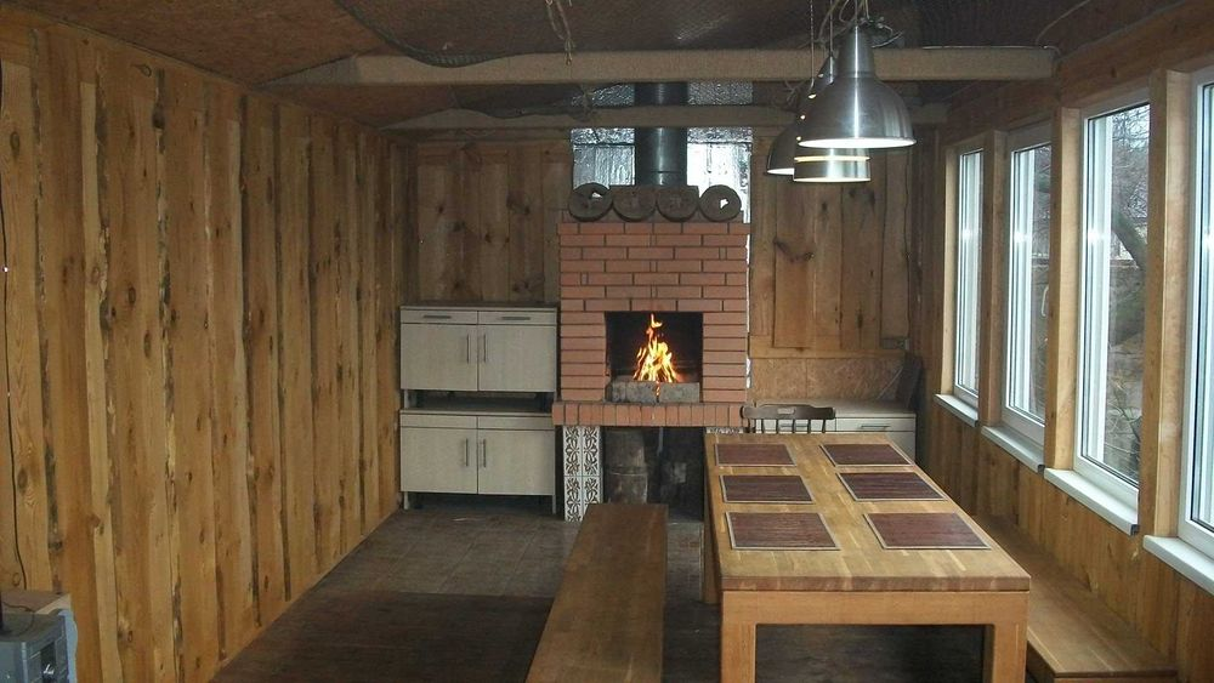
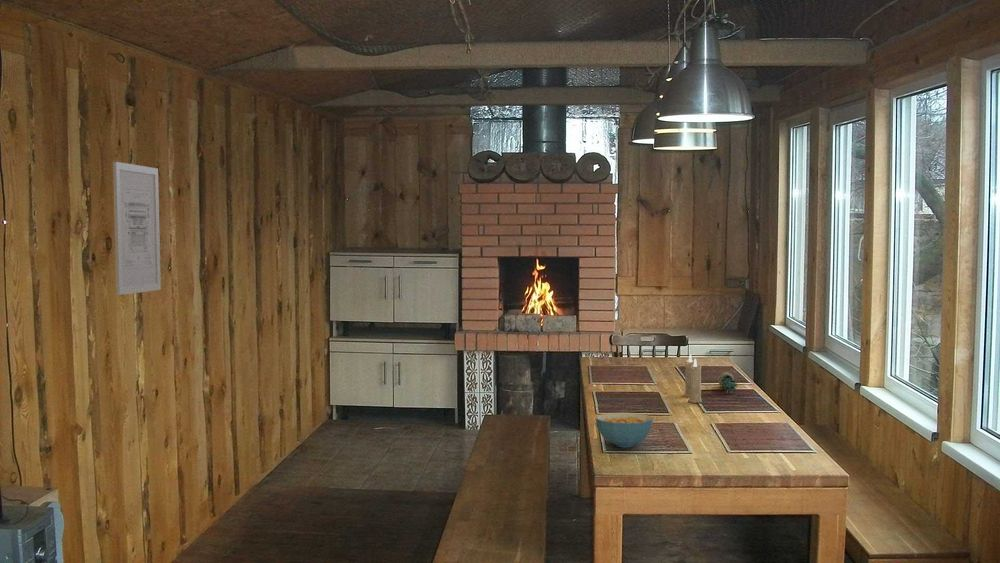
+ wall art [112,161,162,296]
+ cereal bowl [595,412,654,448]
+ candle [682,354,703,404]
+ fruit [717,371,739,394]
